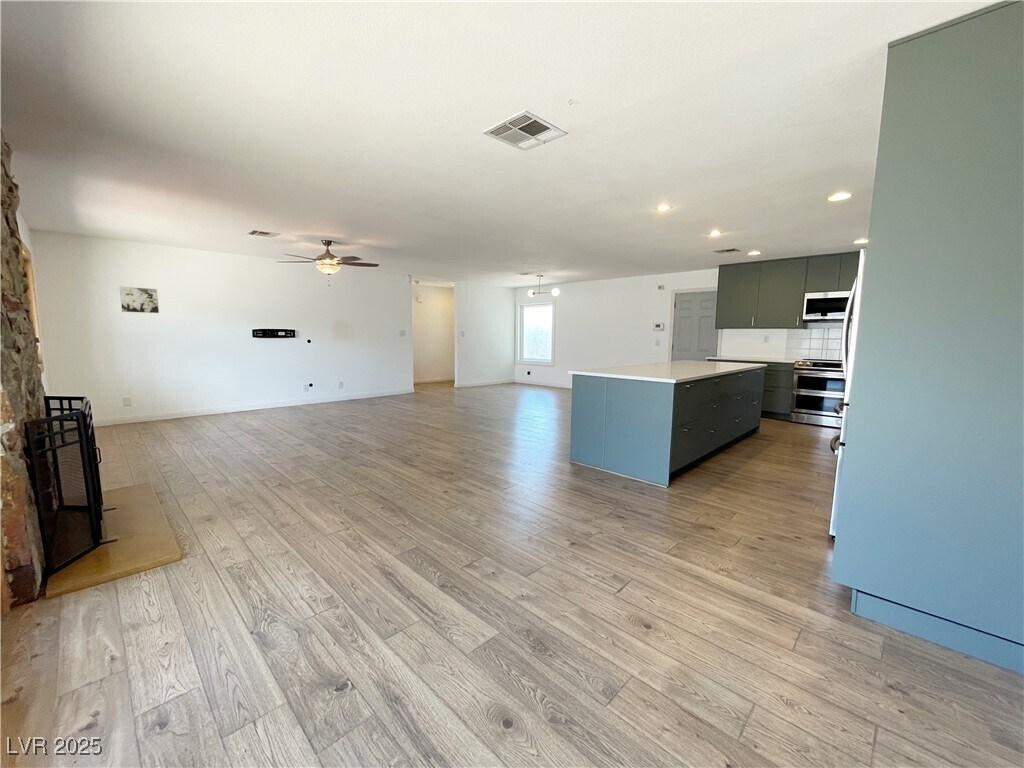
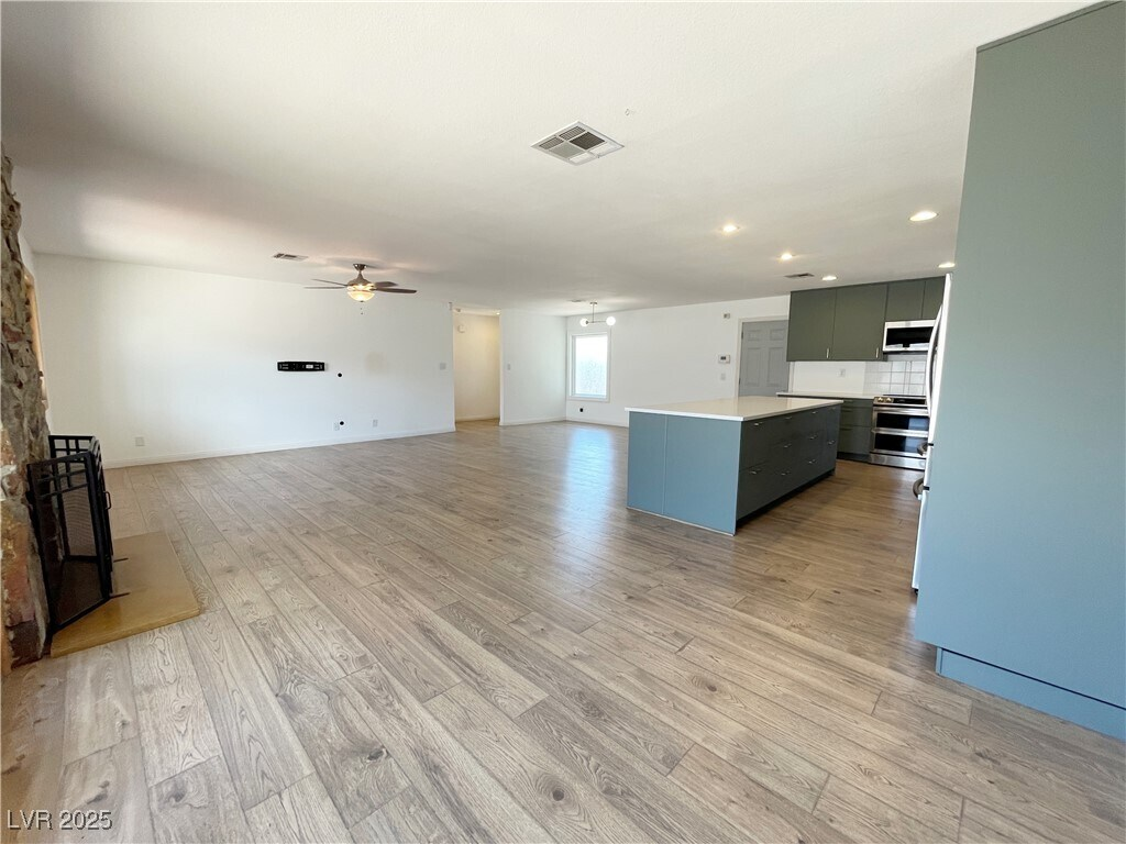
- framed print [118,286,160,314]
